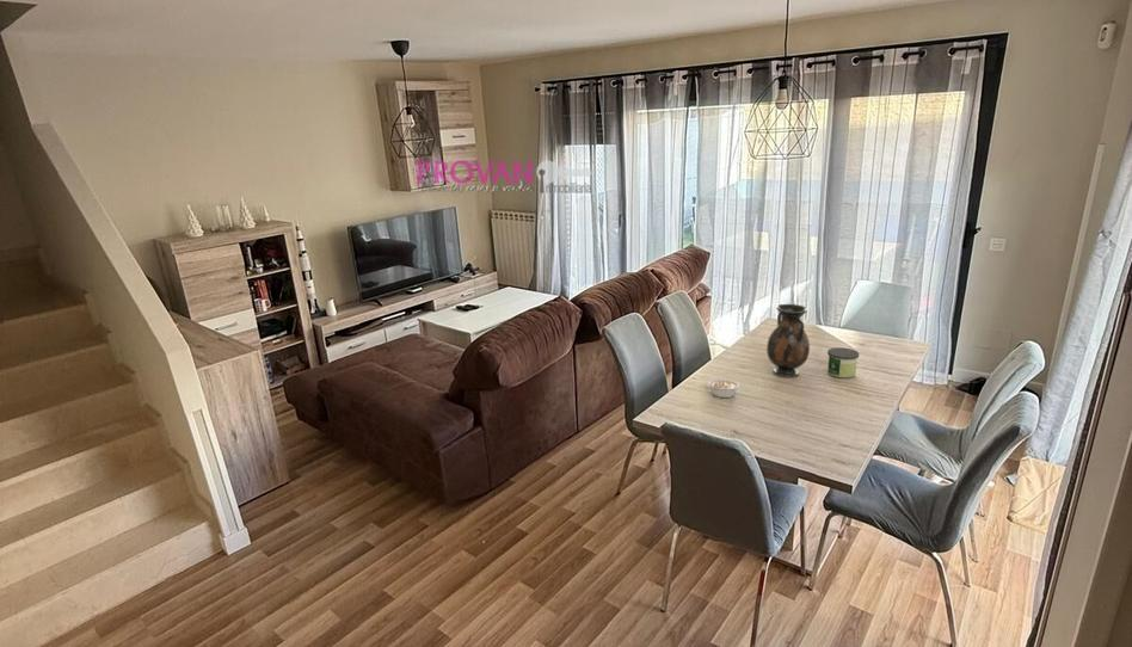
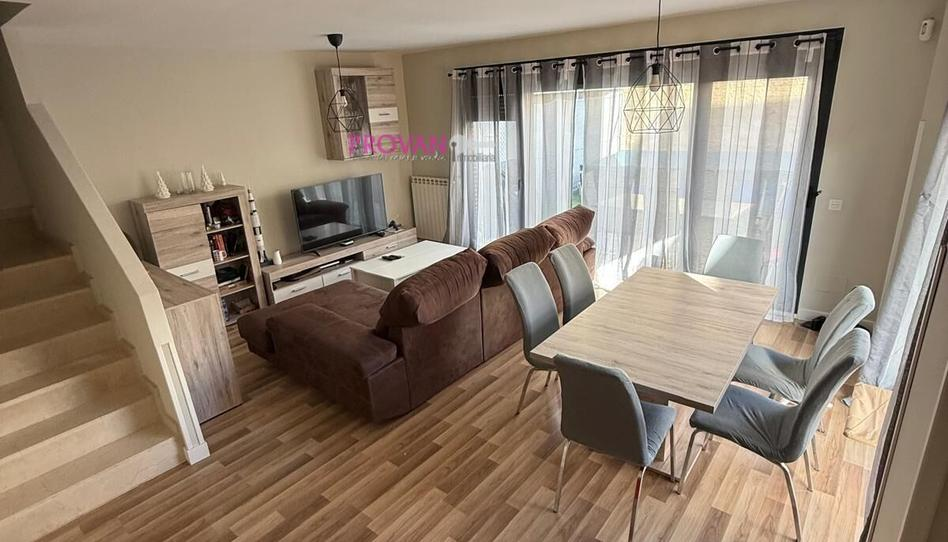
- vase [765,303,811,378]
- candle [826,346,860,380]
- legume [706,377,740,399]
